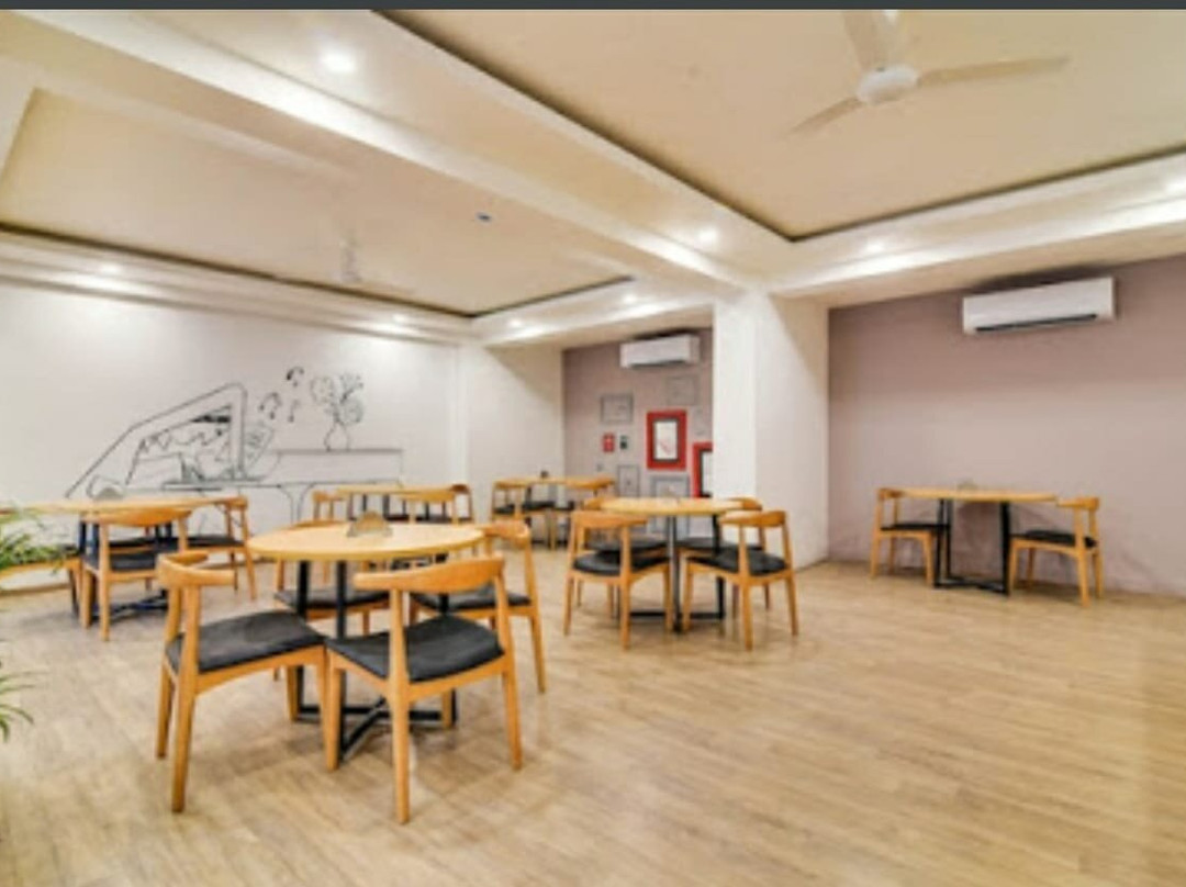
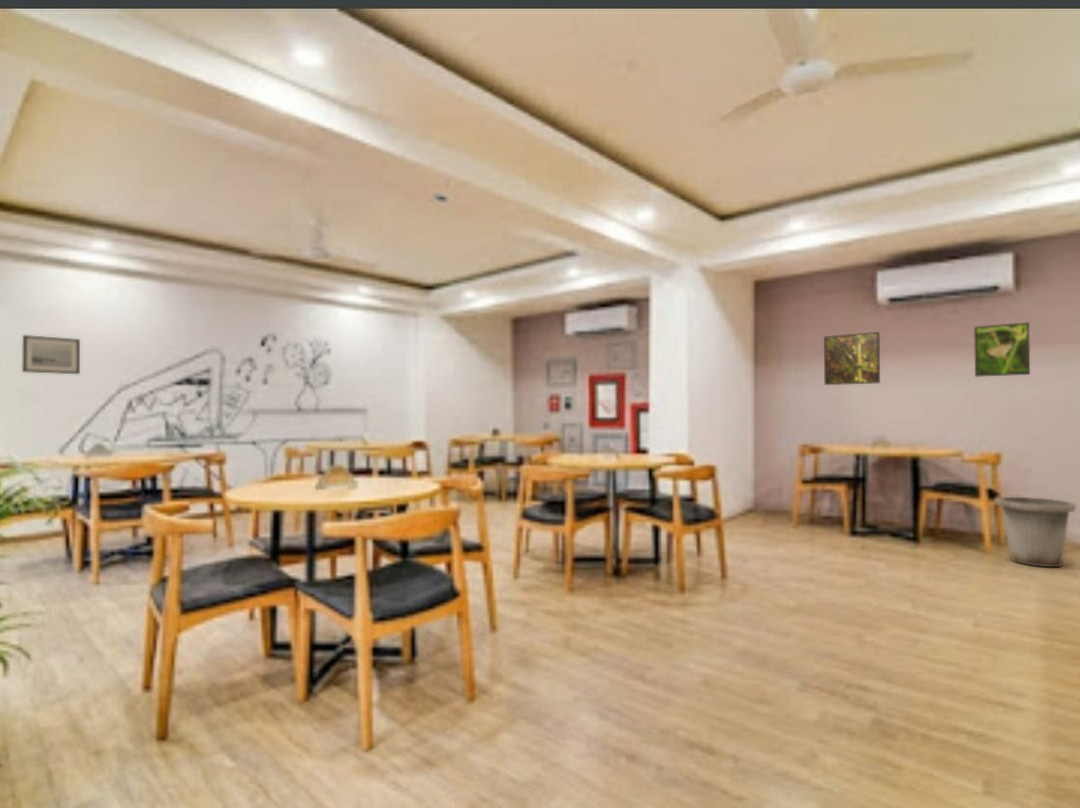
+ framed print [973,321,1031,378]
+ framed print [823,331,881,386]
+ wall art [21,334,81,375]
+ trash can [995,496,1077,568]
